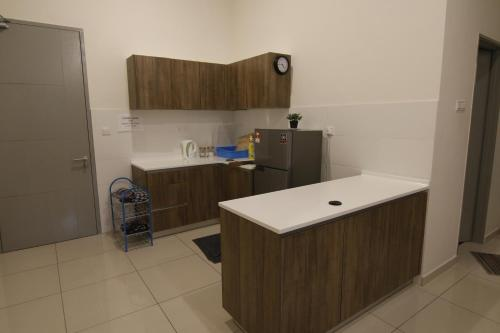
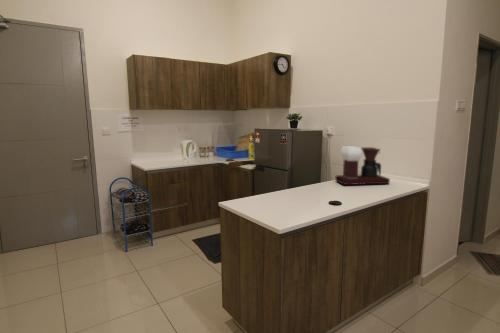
+ coffee maker [334,145,391,186]
